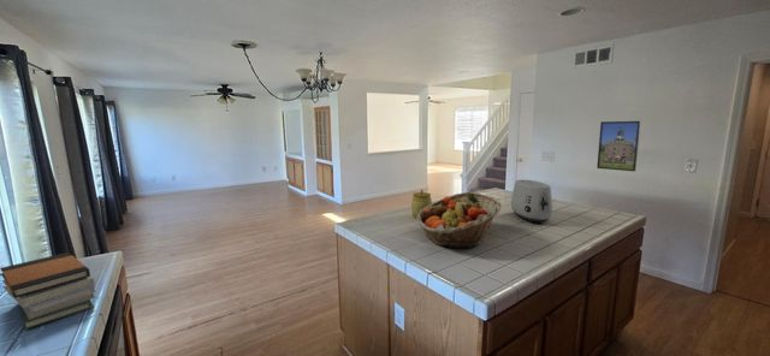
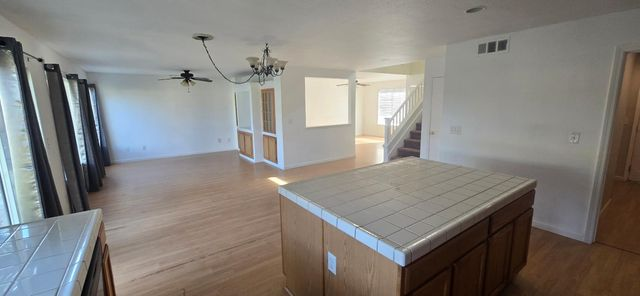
- book stack [0,251,96,331]
- toaster [510,179,553,224]
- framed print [596,120,641,172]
- fruit basket [415,191,503,250]
- jar [410,189,433,220]
